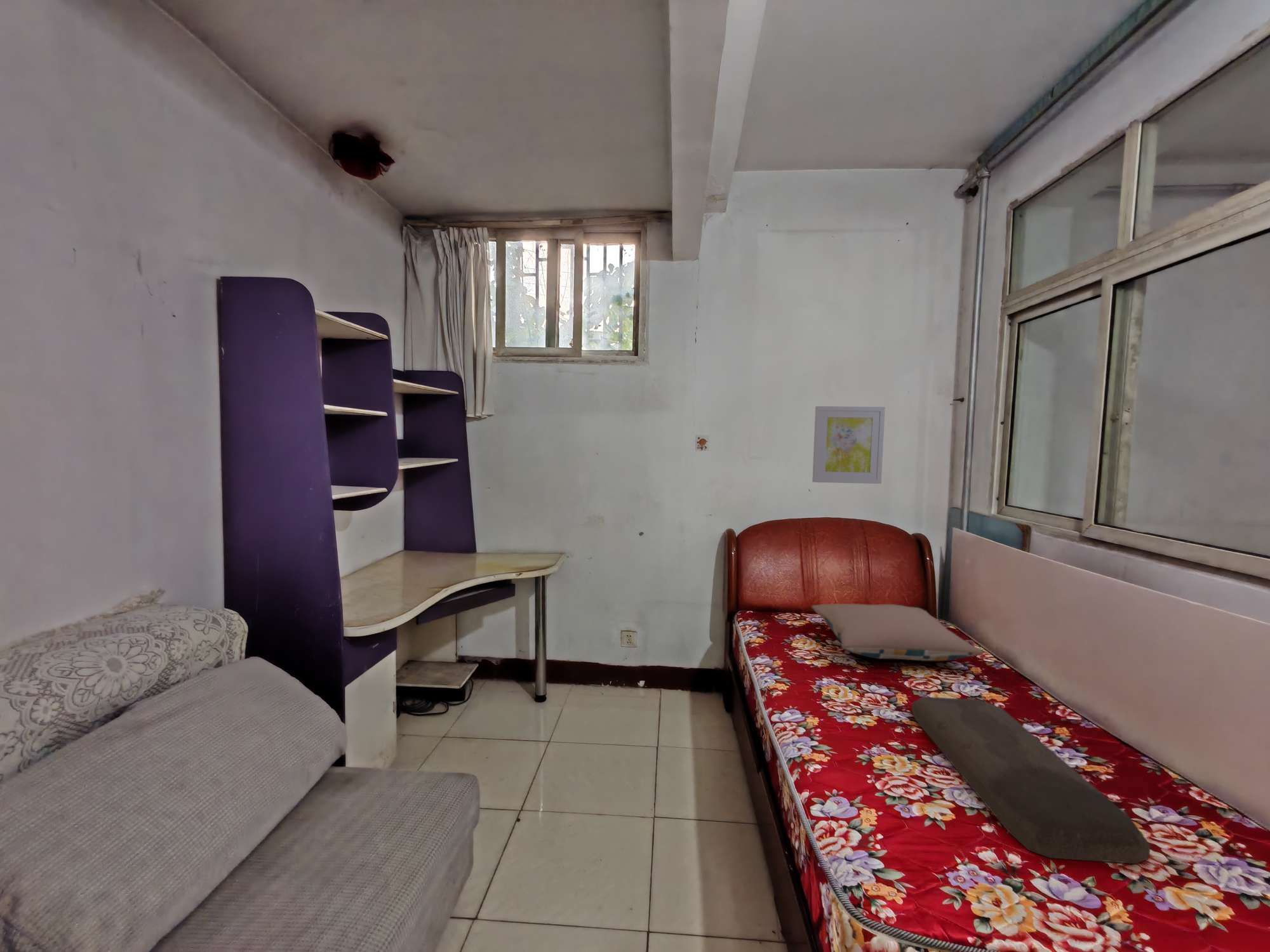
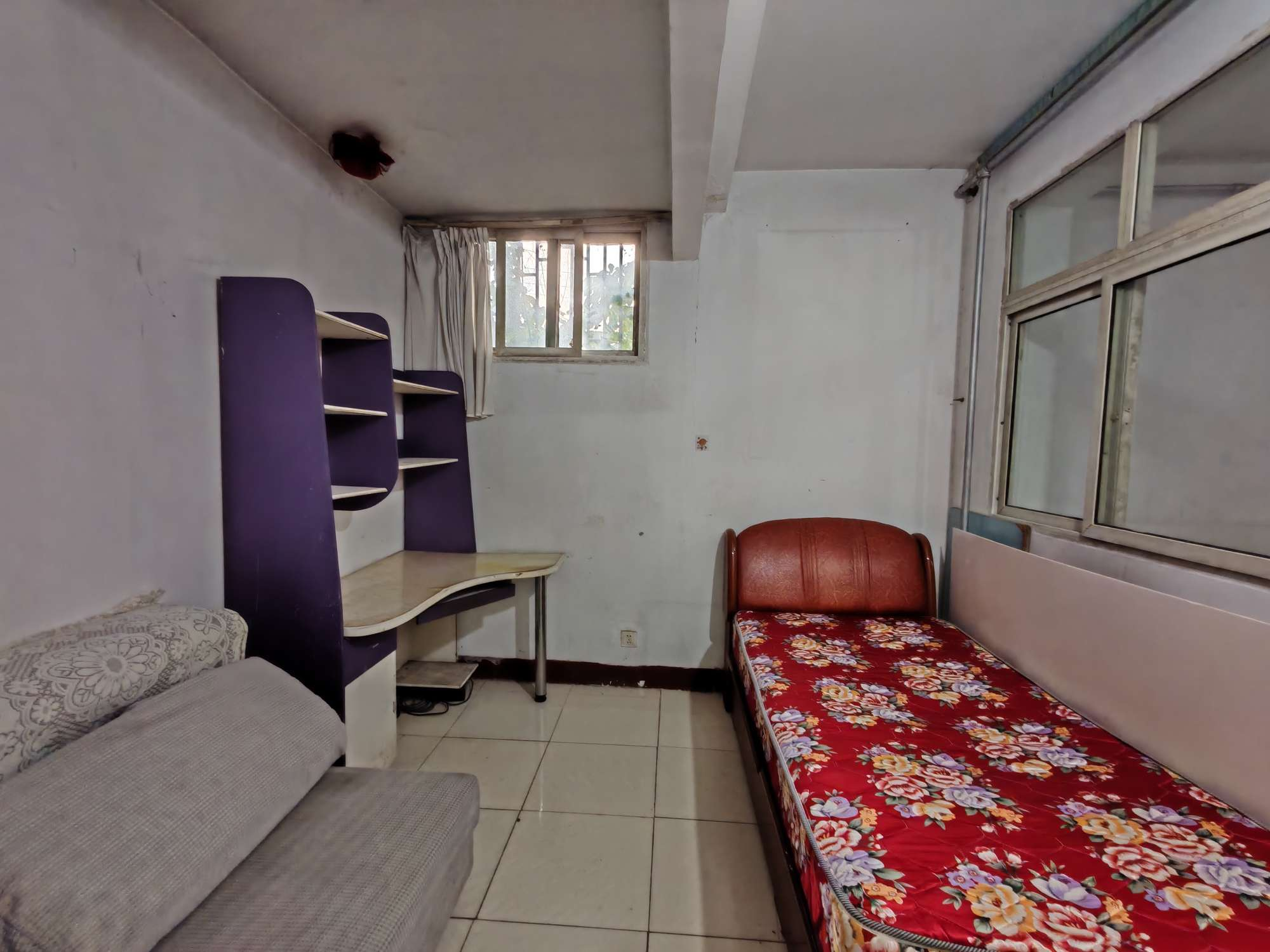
- cushion [911,696,1151,864]
- wall art [812,406,886,484]
- pillow [811,603,984,661]
